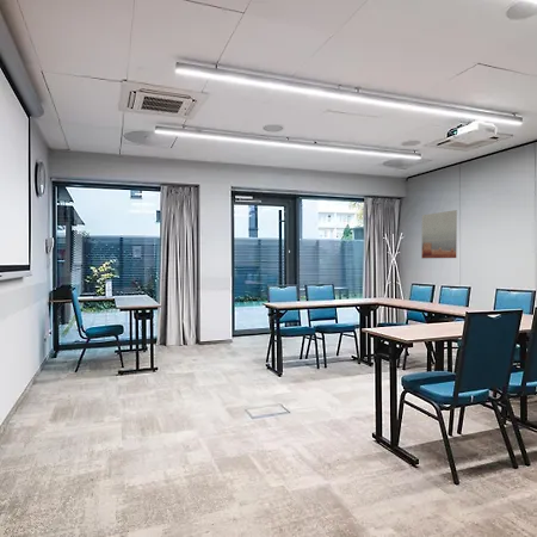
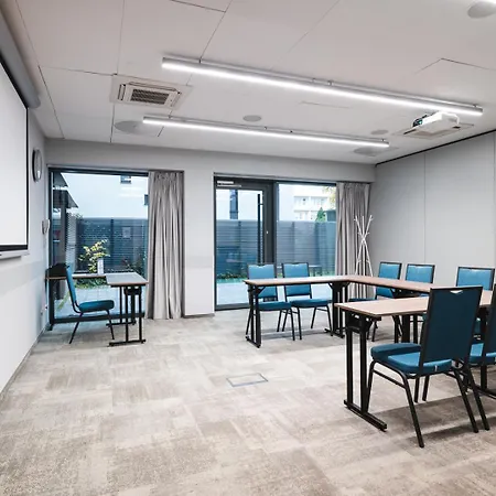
- wall art [420,209,458,259]
